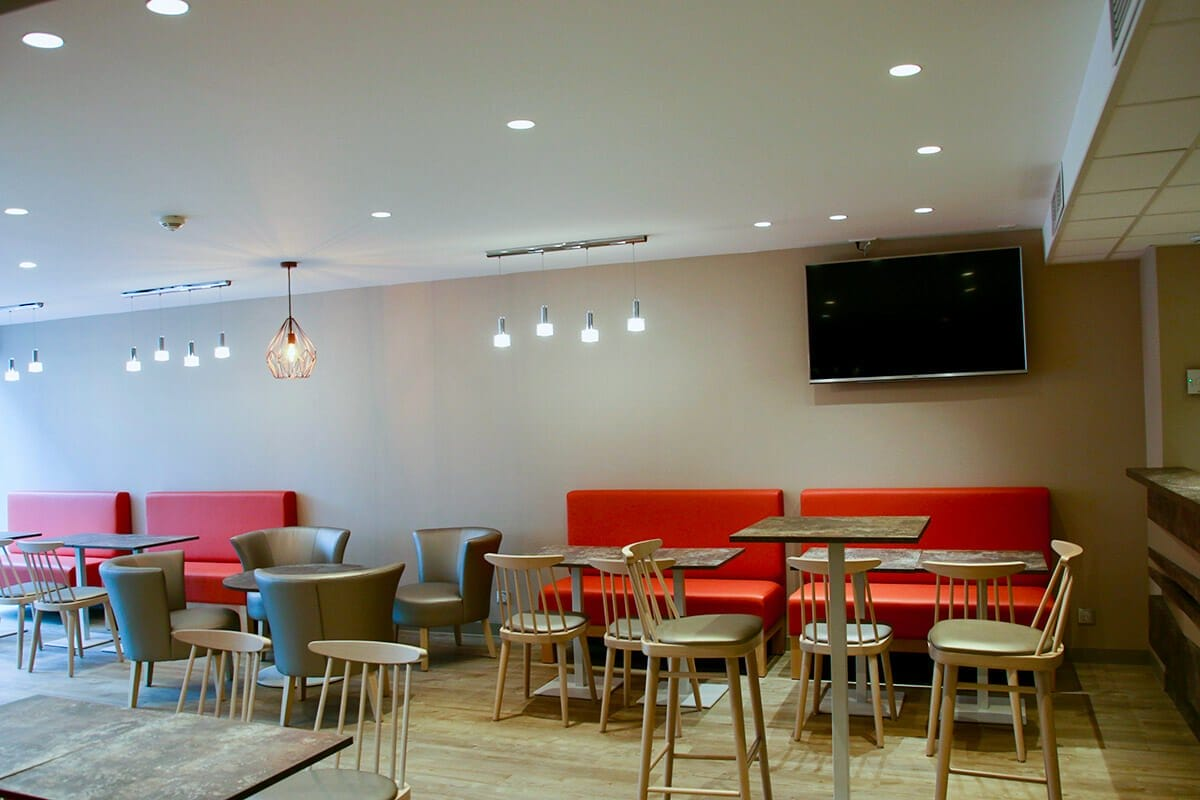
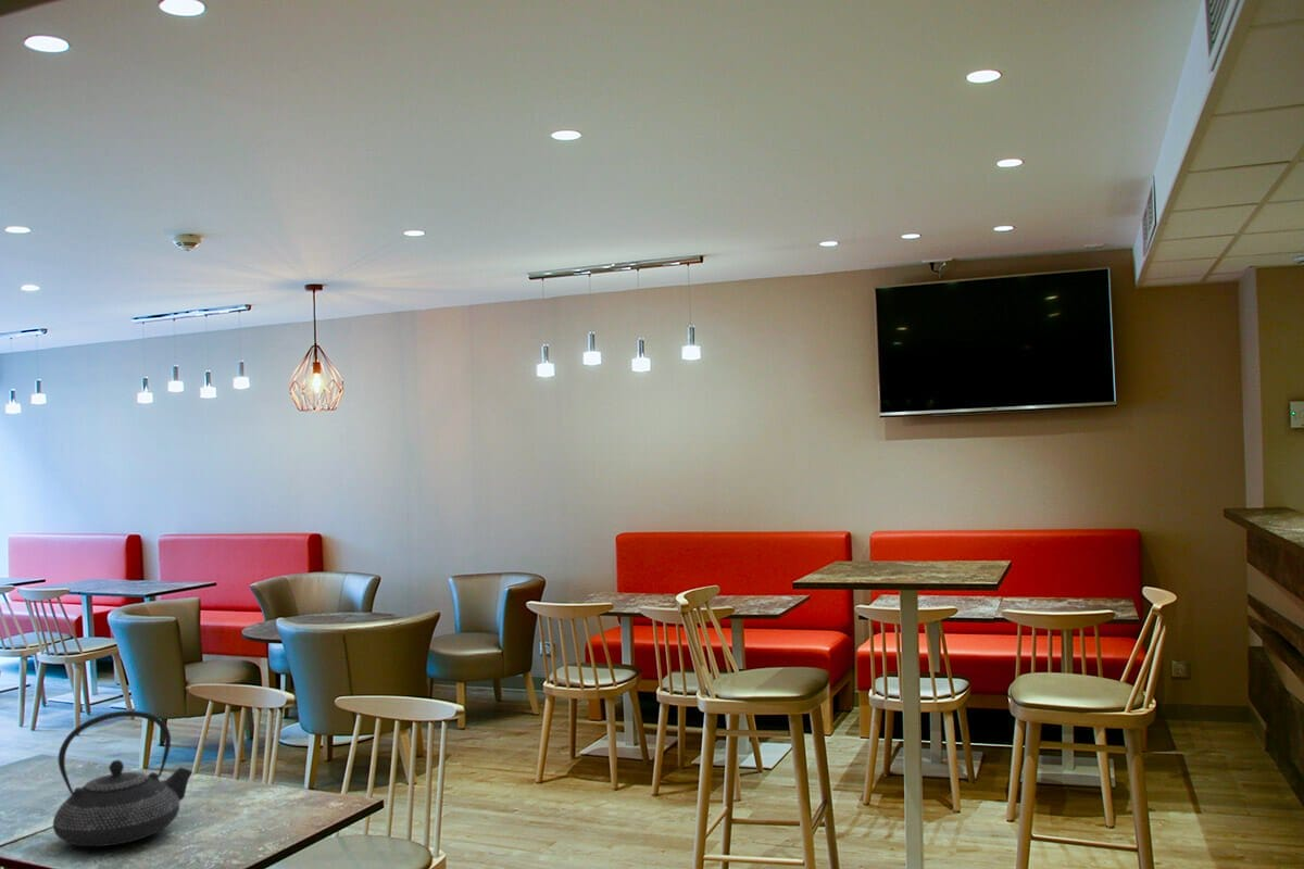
+ teapot [52,709,193,847]
